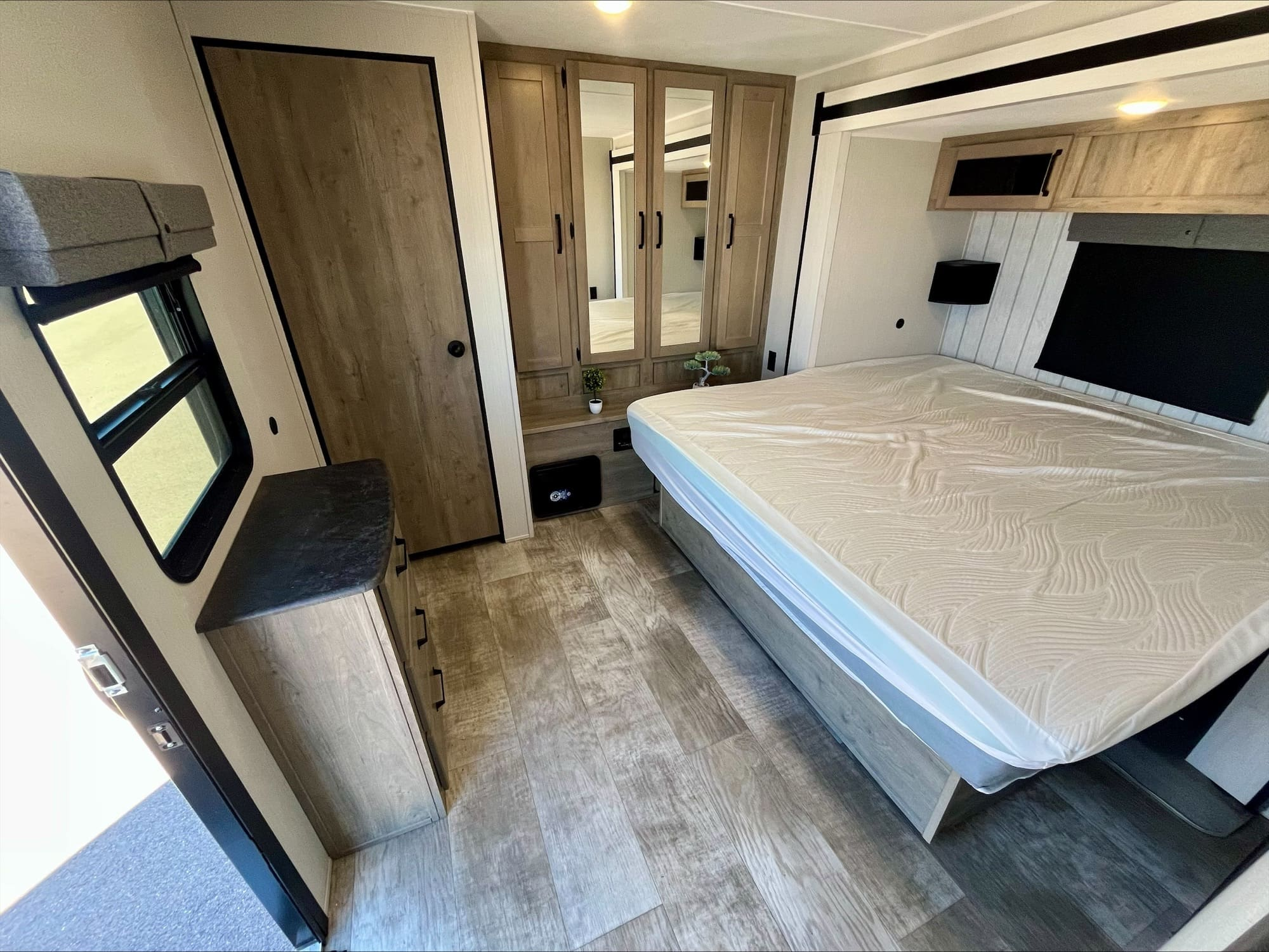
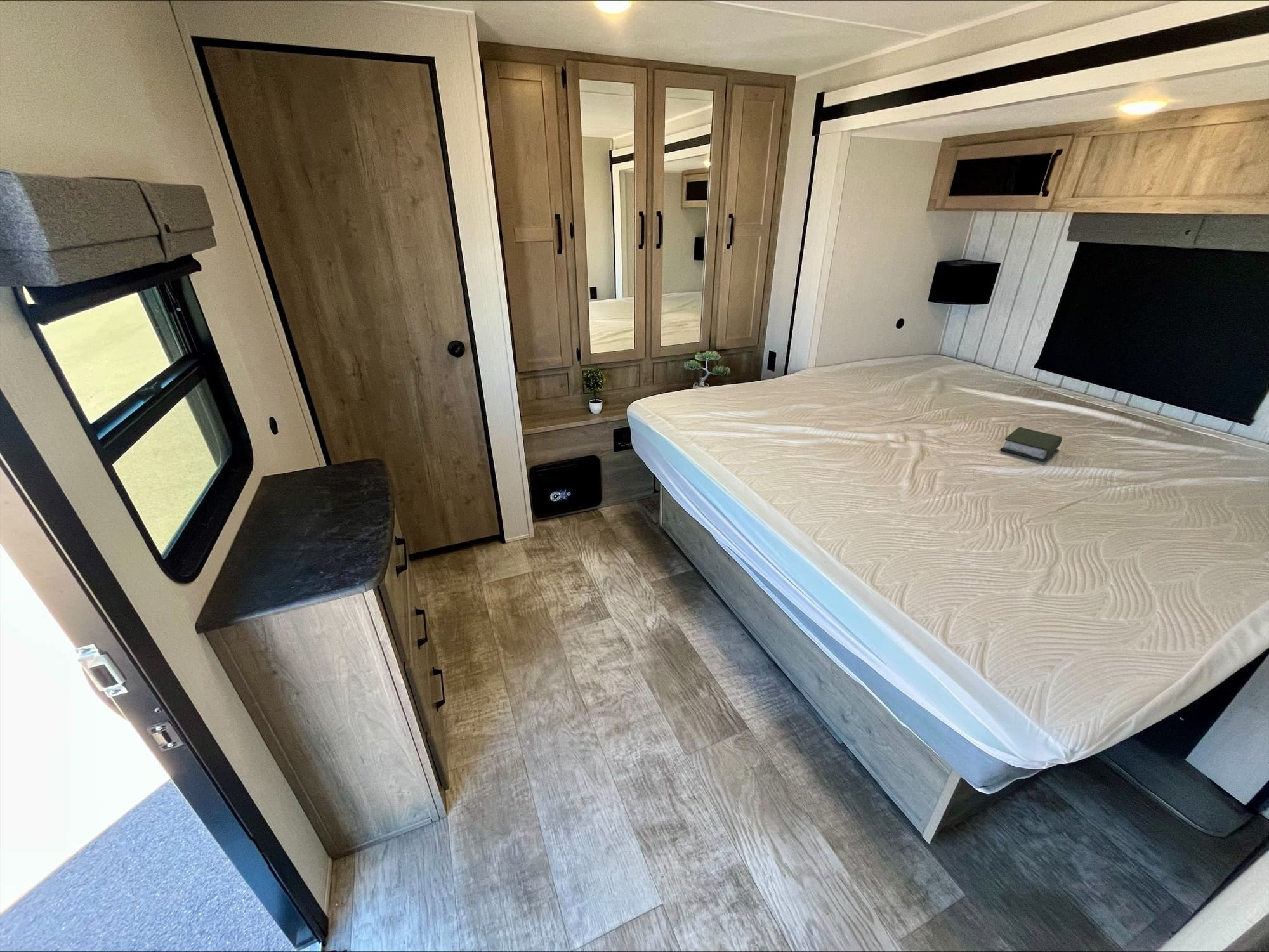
+ book [999,427,1062,462]
